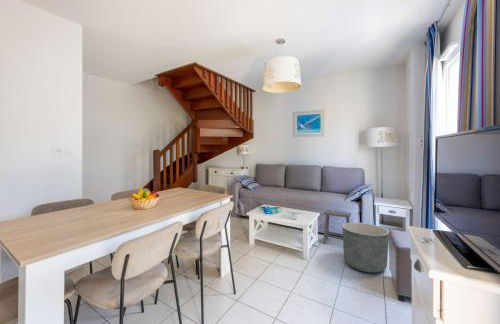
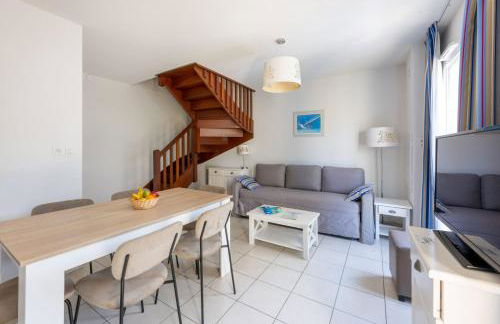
- footstool [322,209,352,244]
- planter [342,222,390,274]
